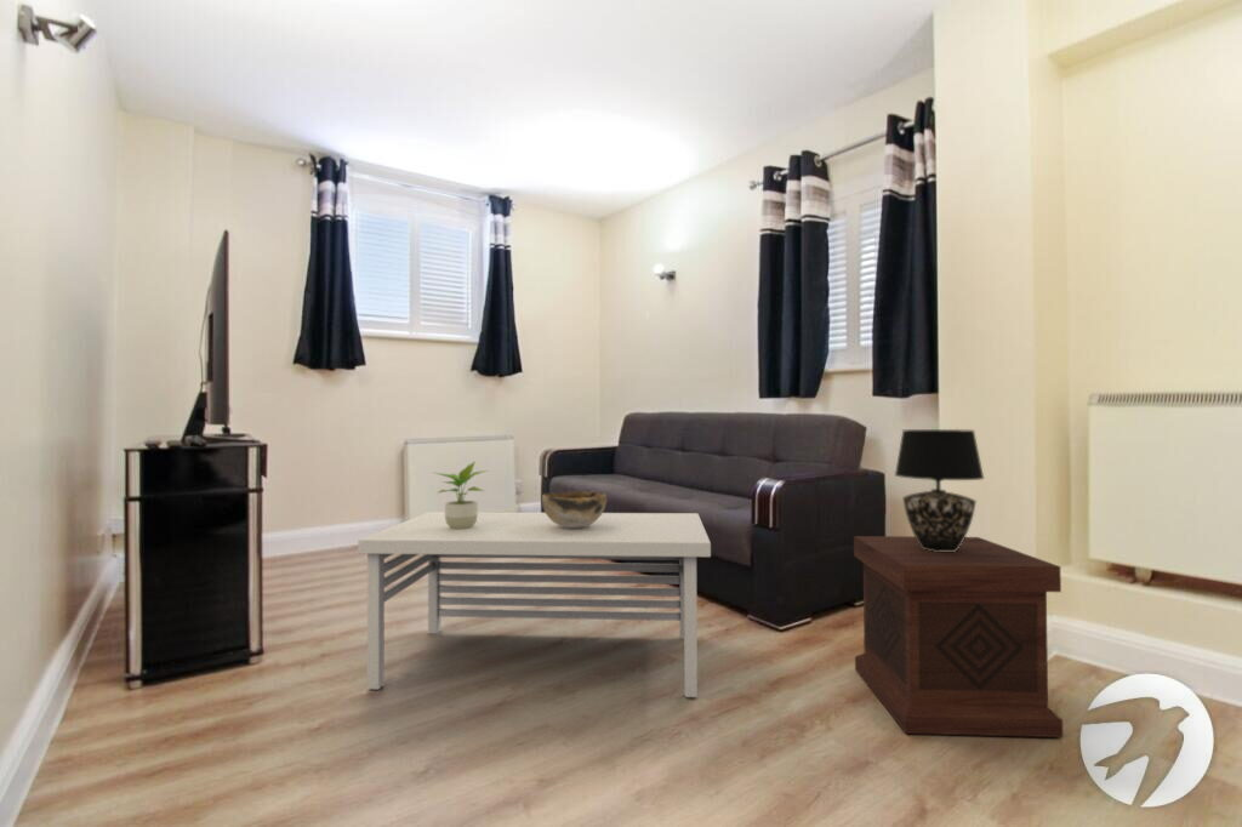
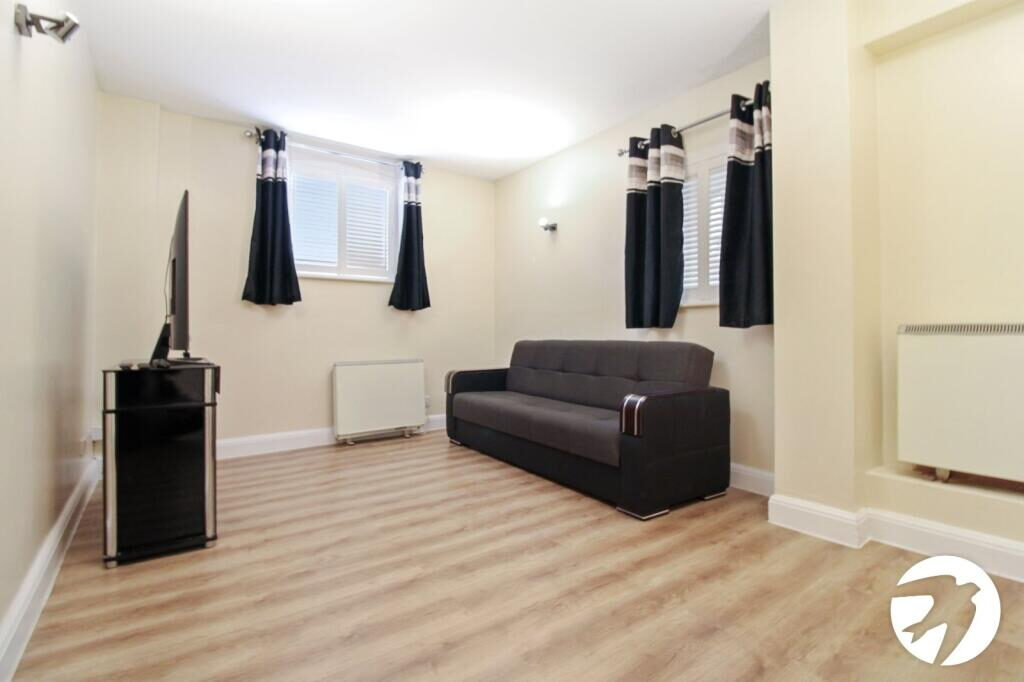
- table lamp [894,428,986,552]
- potted plant [431,460,488,529]
- coffee table [357,511,712,698]
- side table [853,535,1064,738]
- decorative bowl [541,490,608,527]
